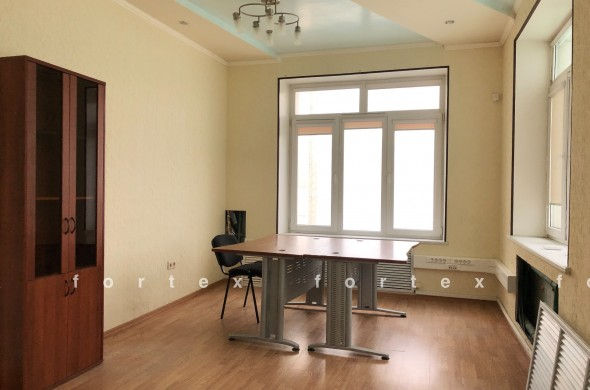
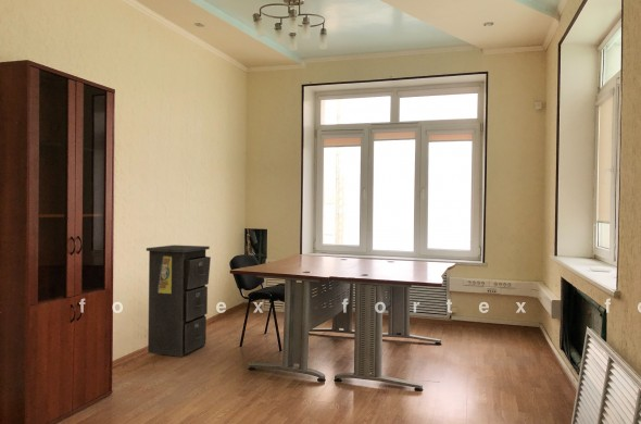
+ filing cabinet [146,244,212,358]
